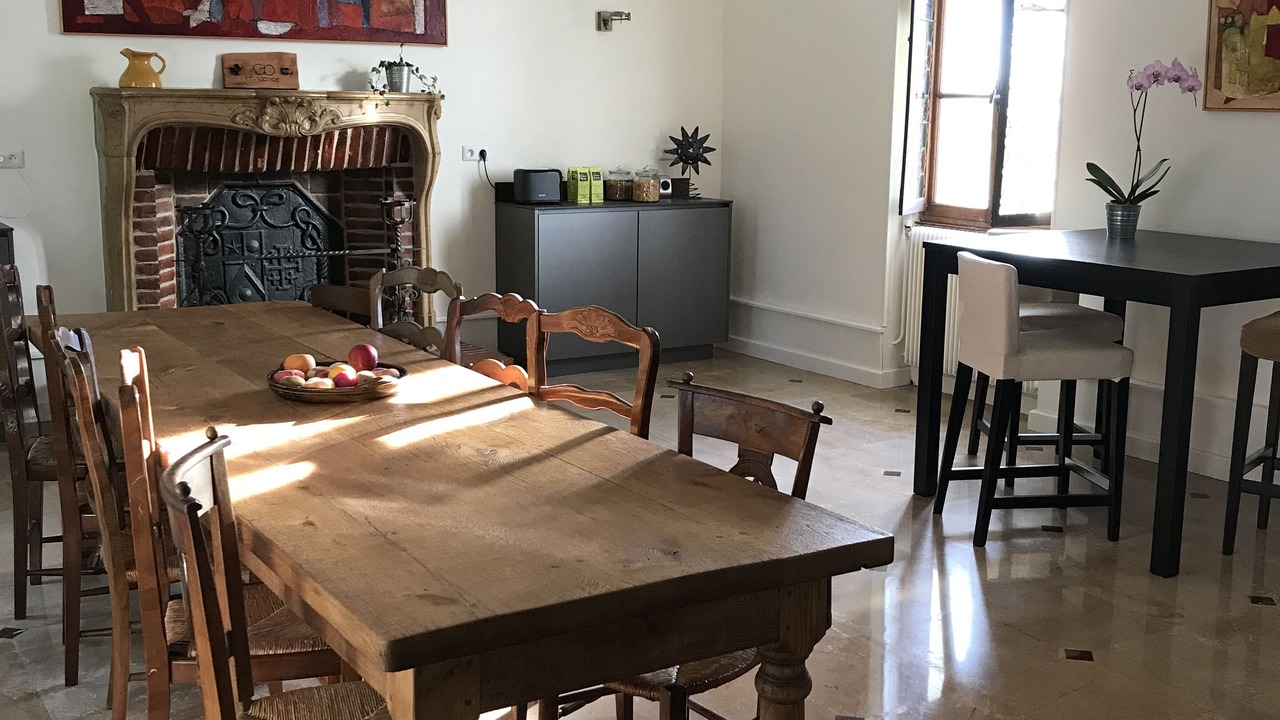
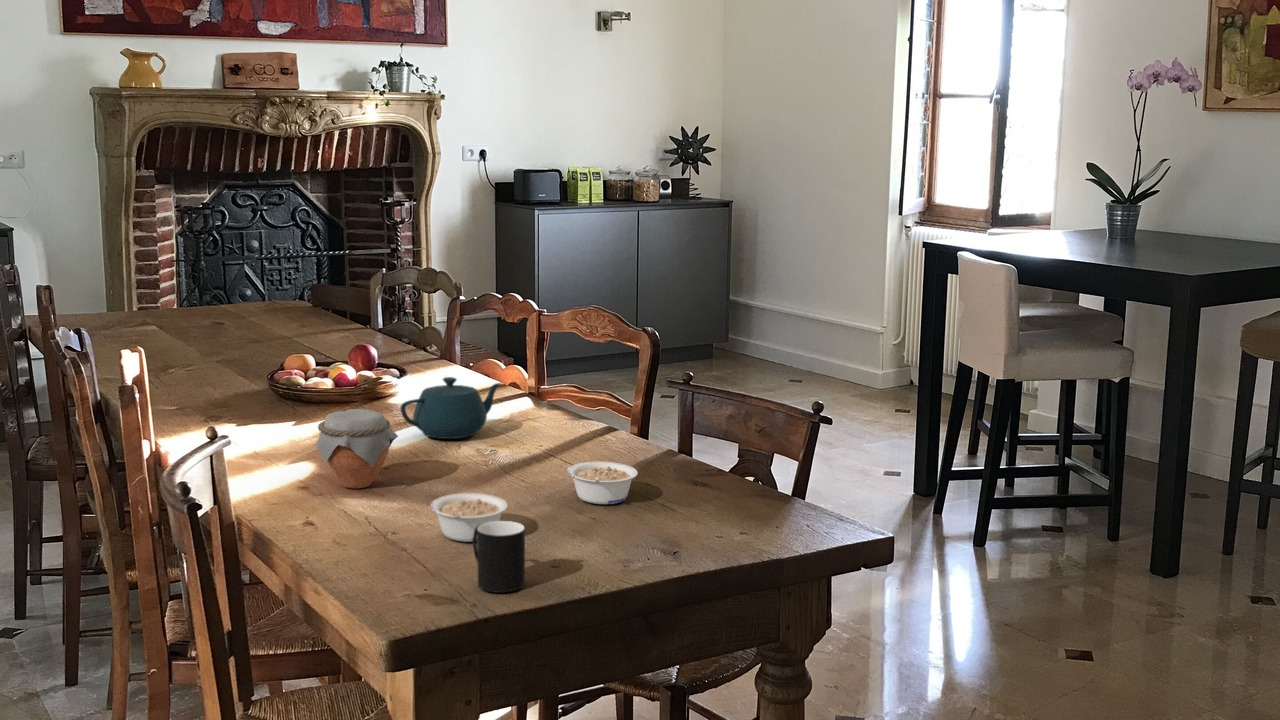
+ jar [315,408,399,489]
+ legume [429,492,508,543]
+ teapot [399,376,503,440]
+ cup [472,520,526,594]
+ legume [566,460,639,505]
